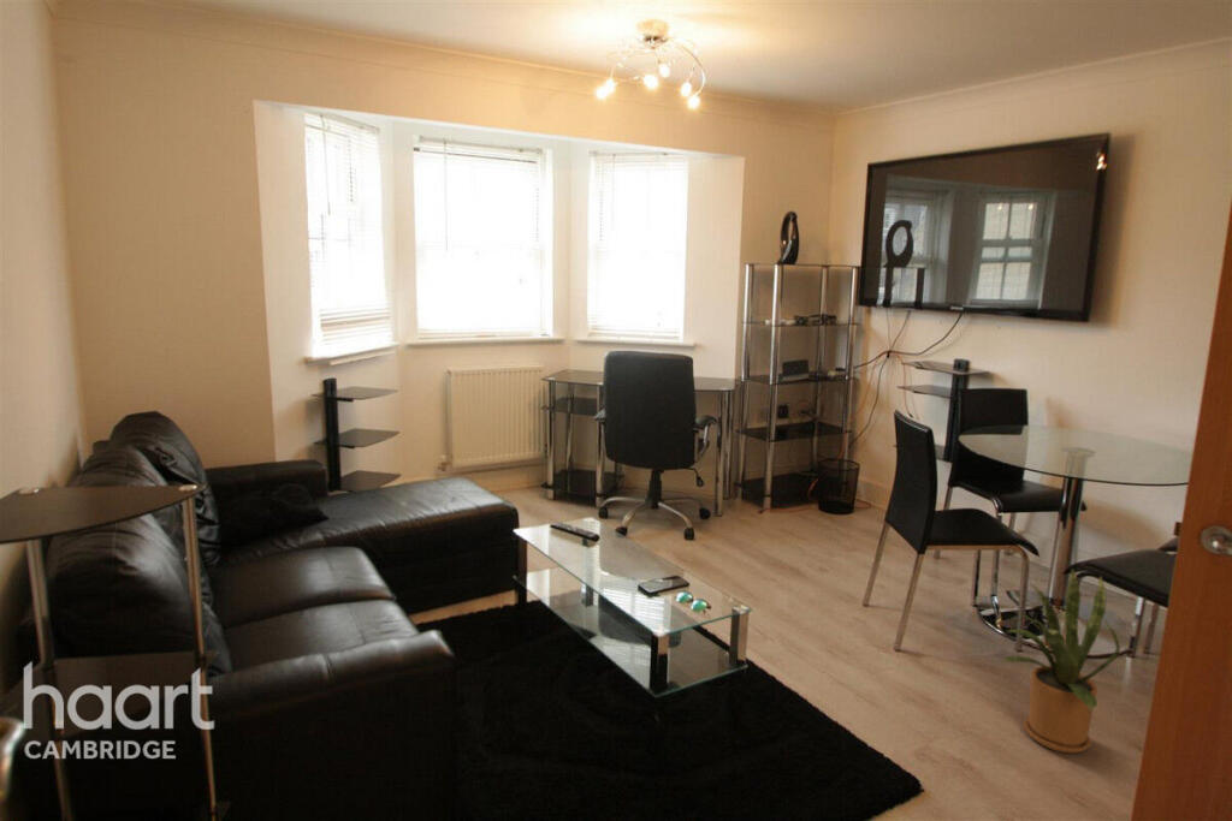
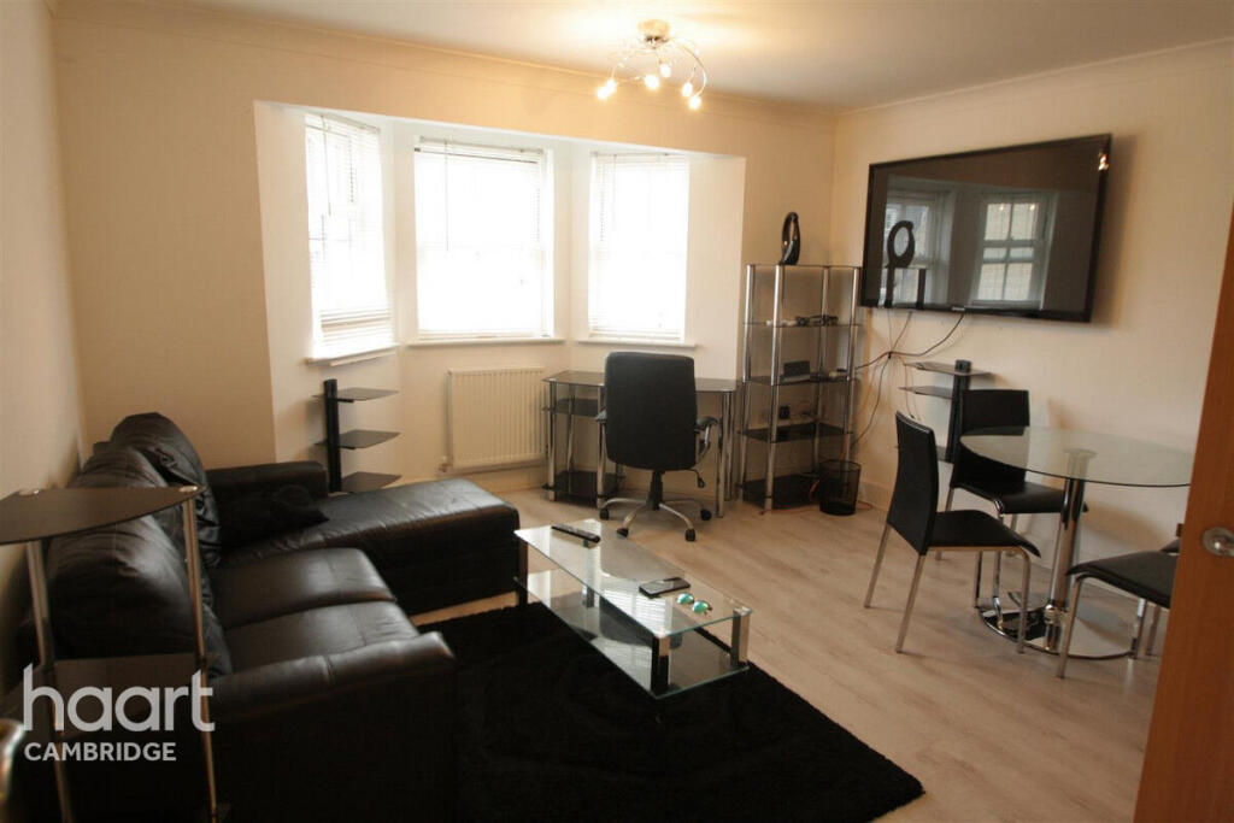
- house plant [997,567,1121,755]
